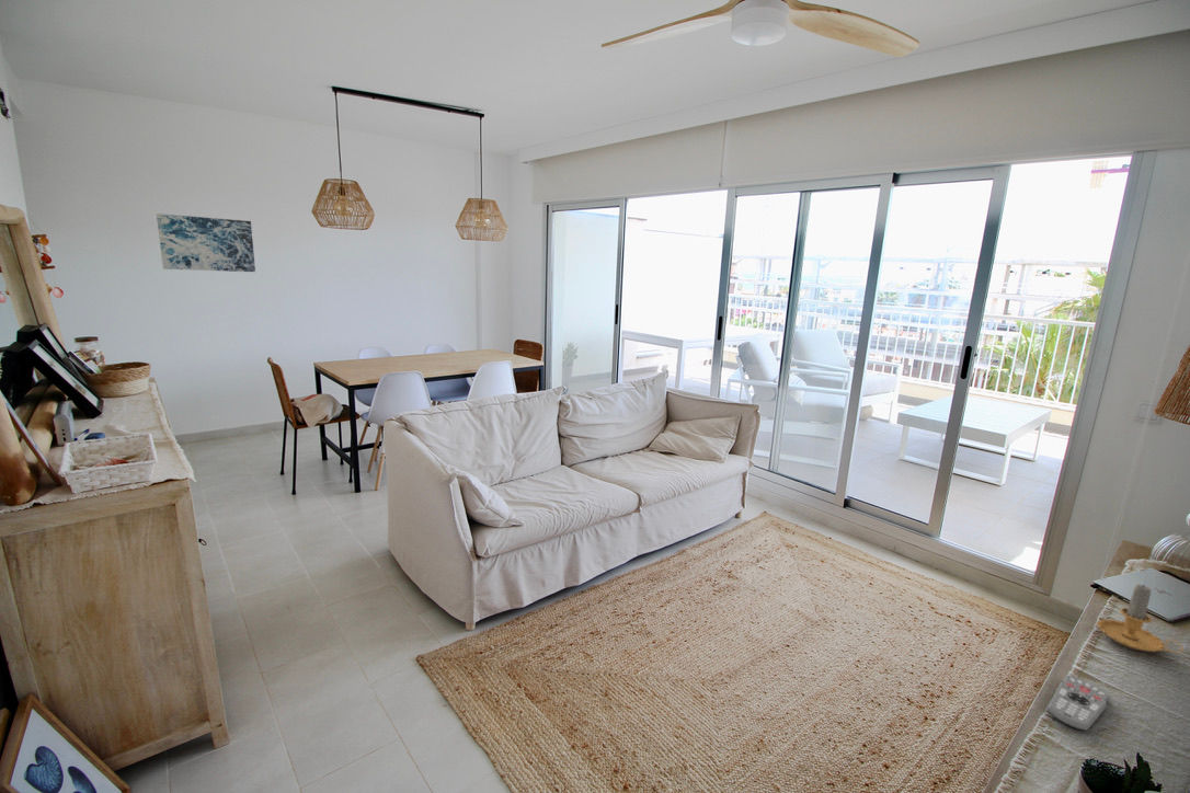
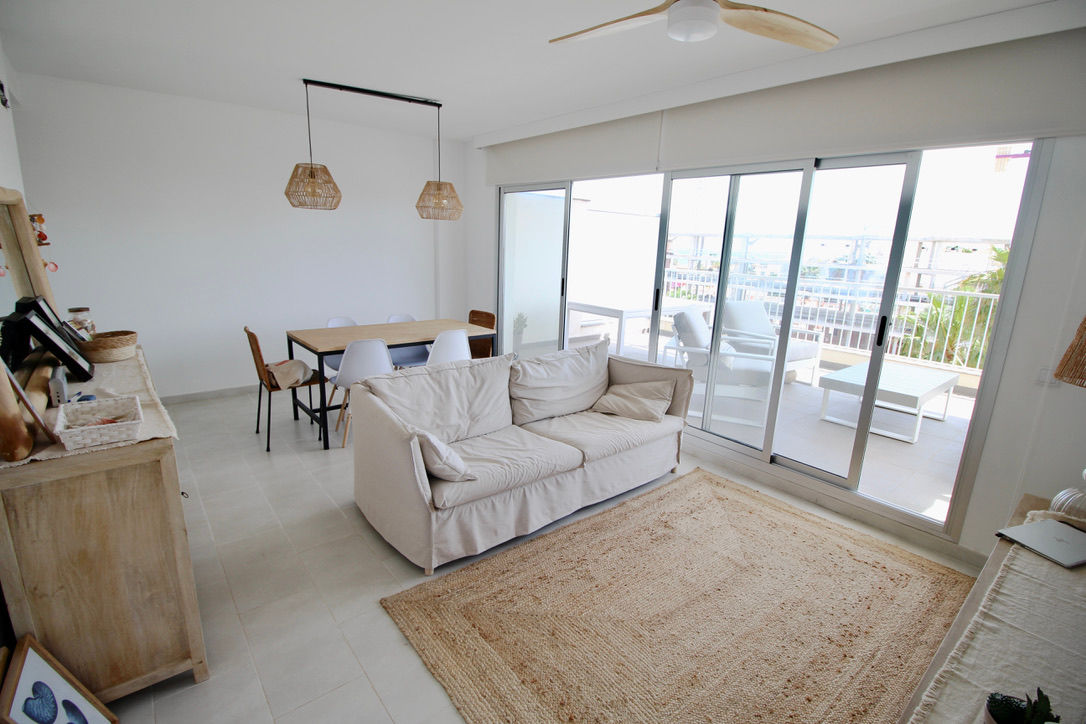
- remote control [1046,675,1111,732]
- candle [1097,583,1183,654]
- wall art [156,212,256,273]
